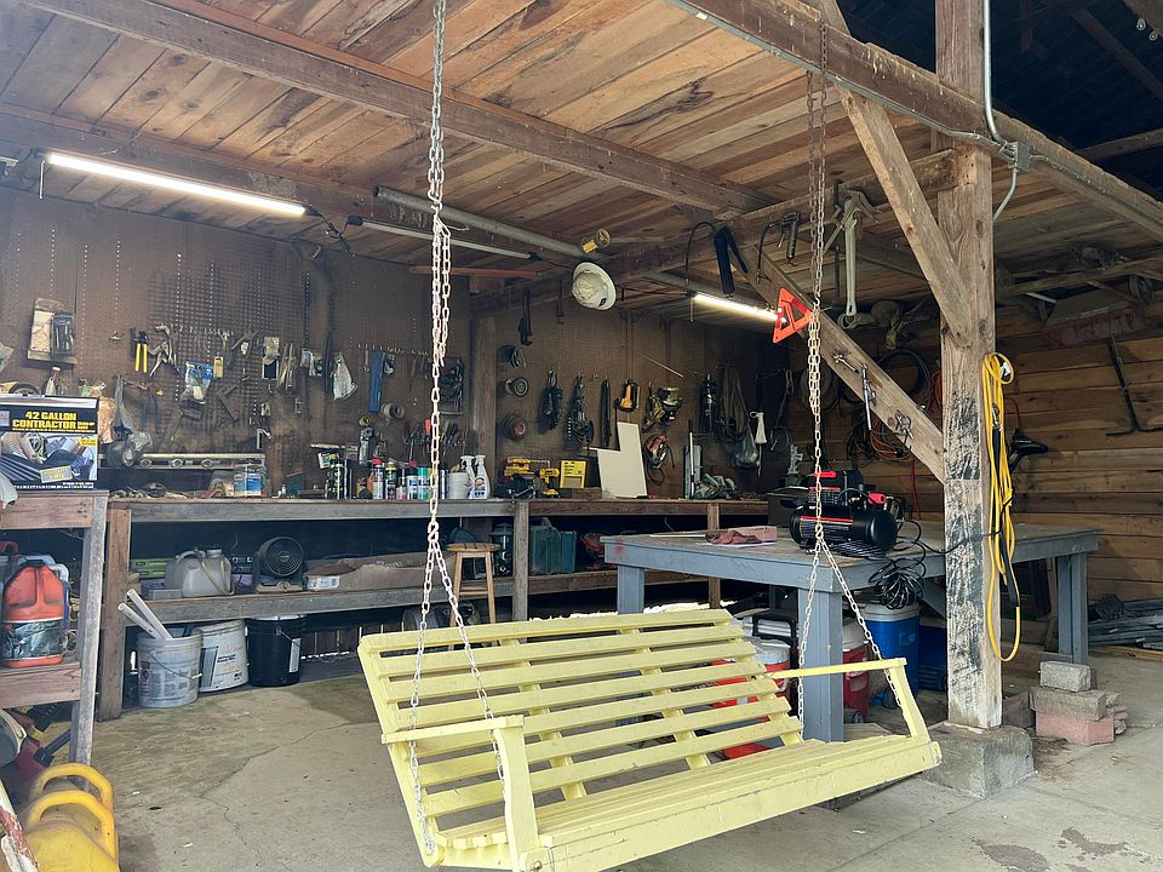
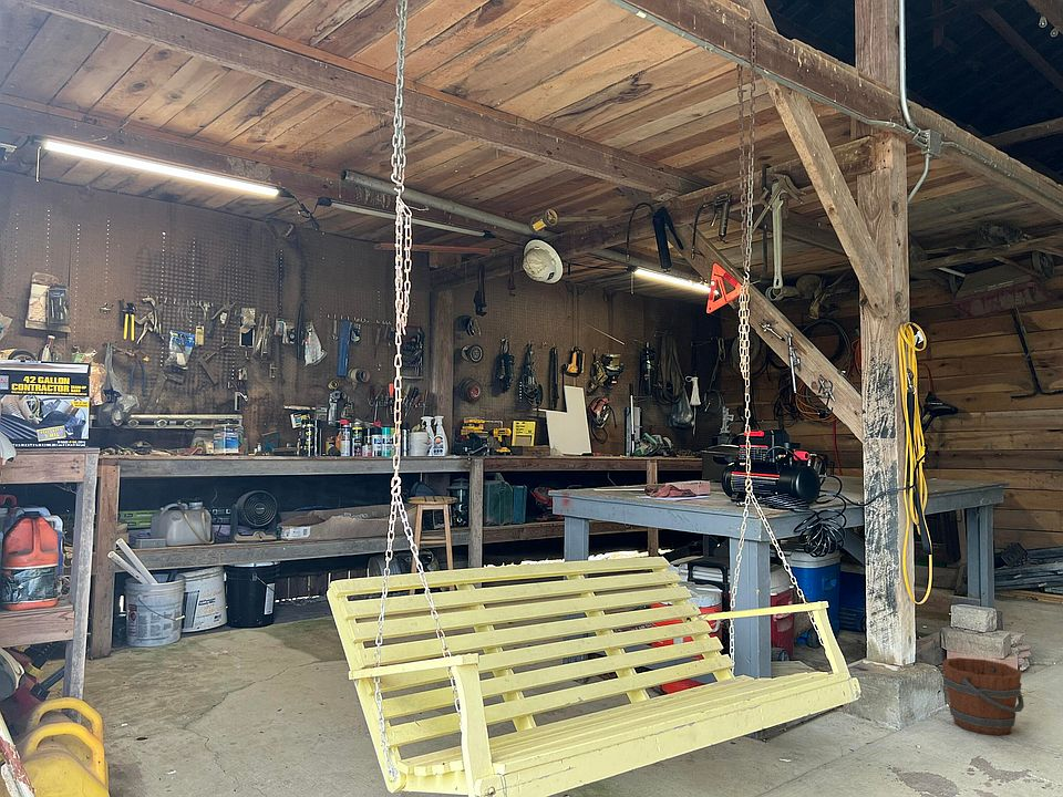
+ bucket [941,656,1025,736]
